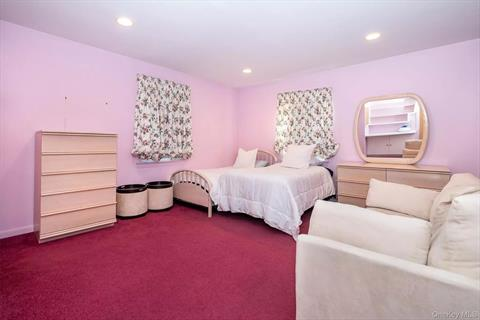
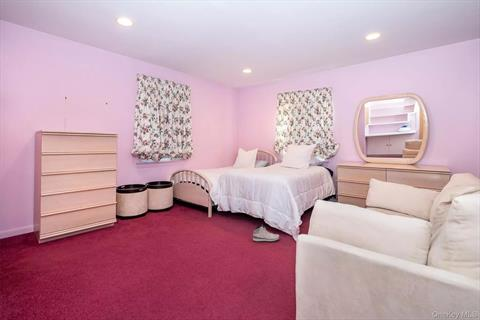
+ sneaker [252,224,281,243]
